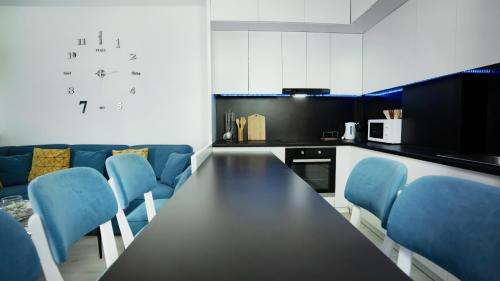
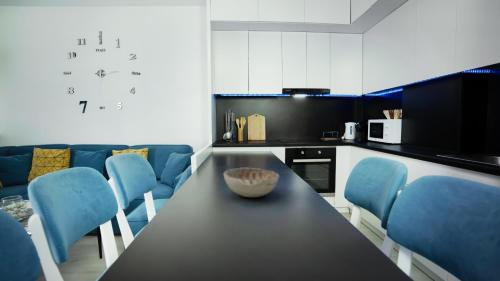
+ decorative bowl [223,167,280,198]
